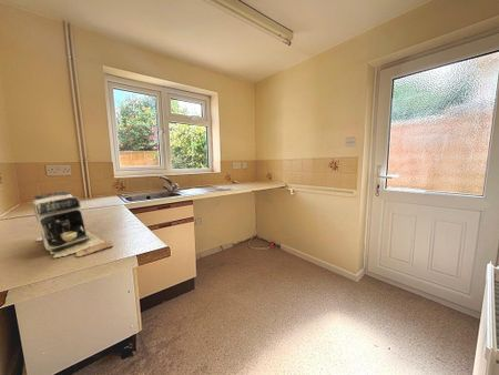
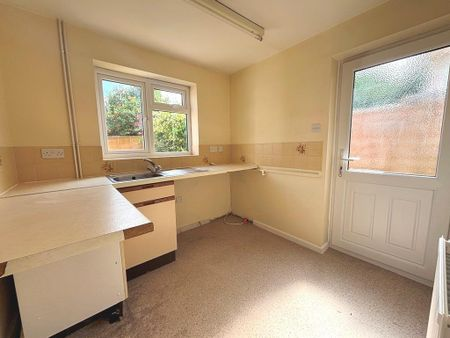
- coffee maker [31,191,114,260]
